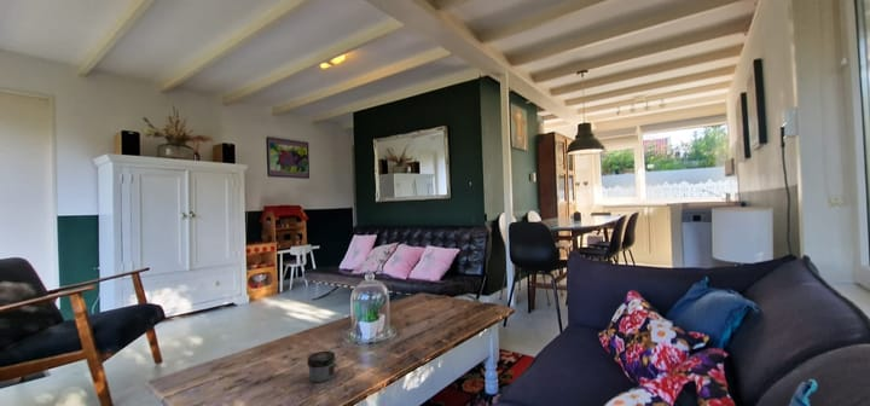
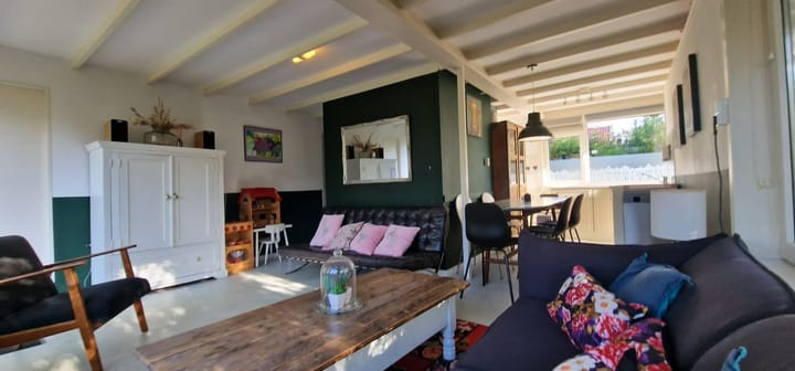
- jar [306,350,337,383]
